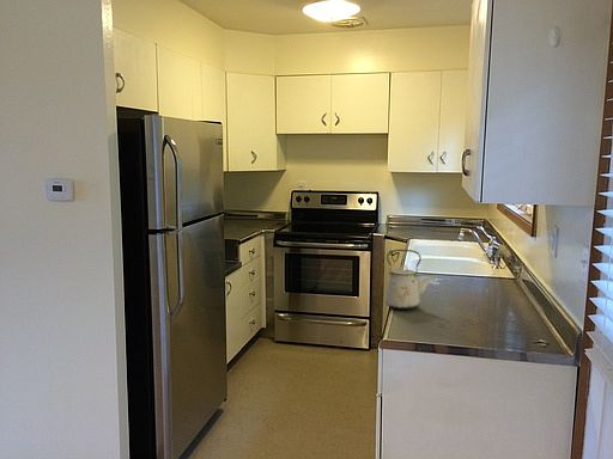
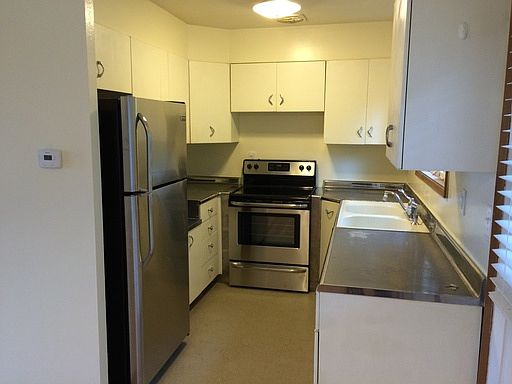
- kettle [384,249,435,311]
